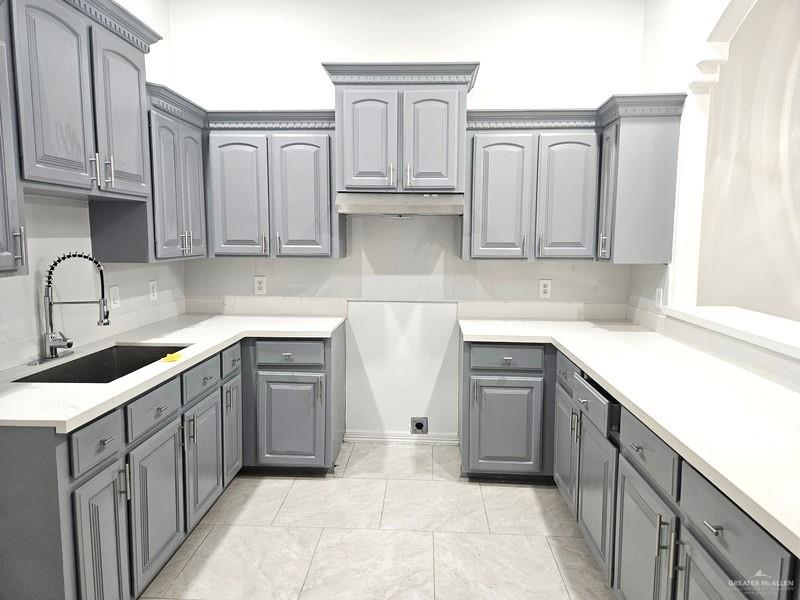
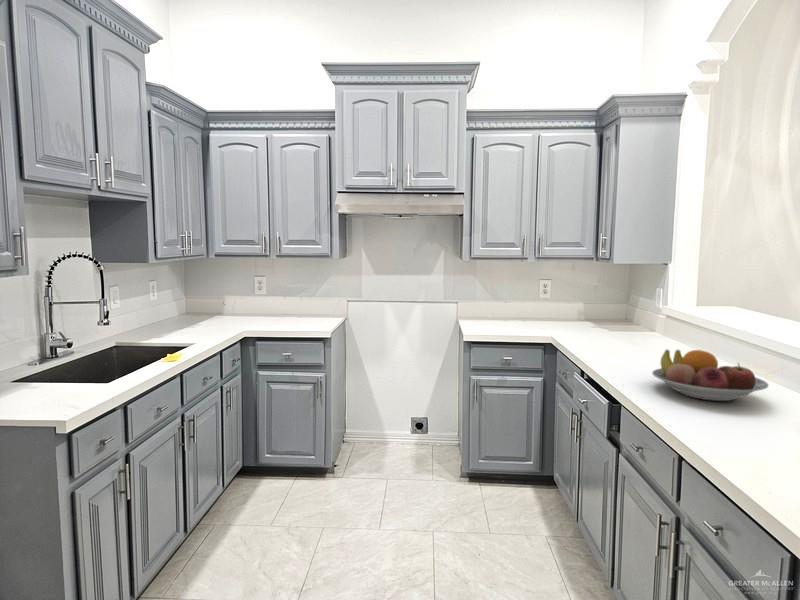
+ fruit bowl [651,349,770,402]
